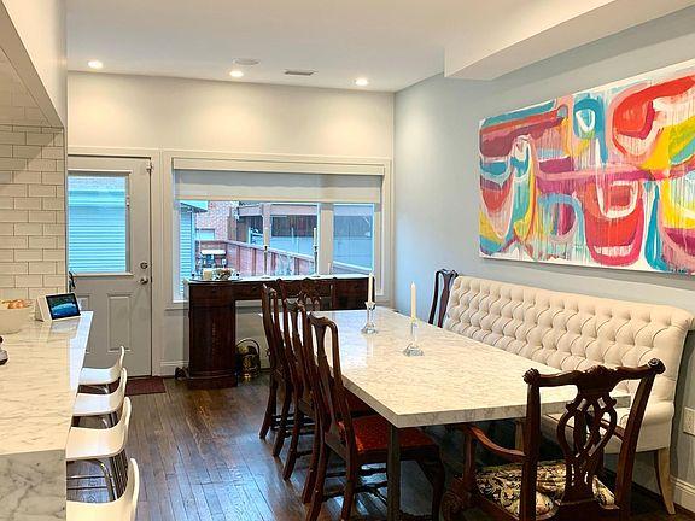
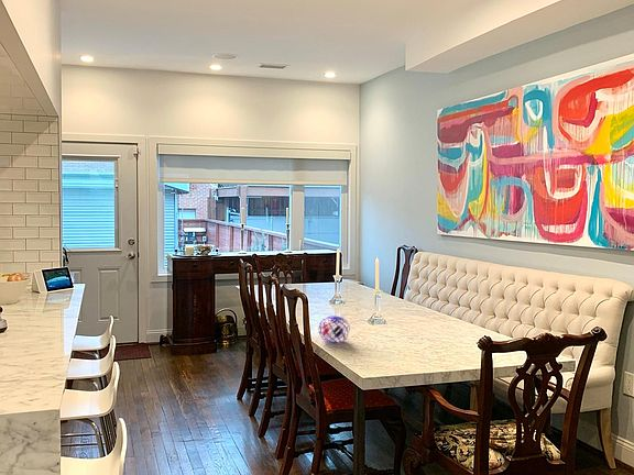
+ decorative orb [318,314,351,343]
